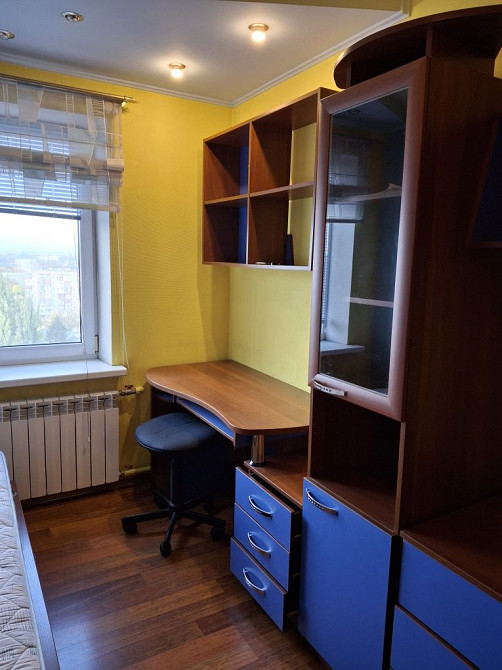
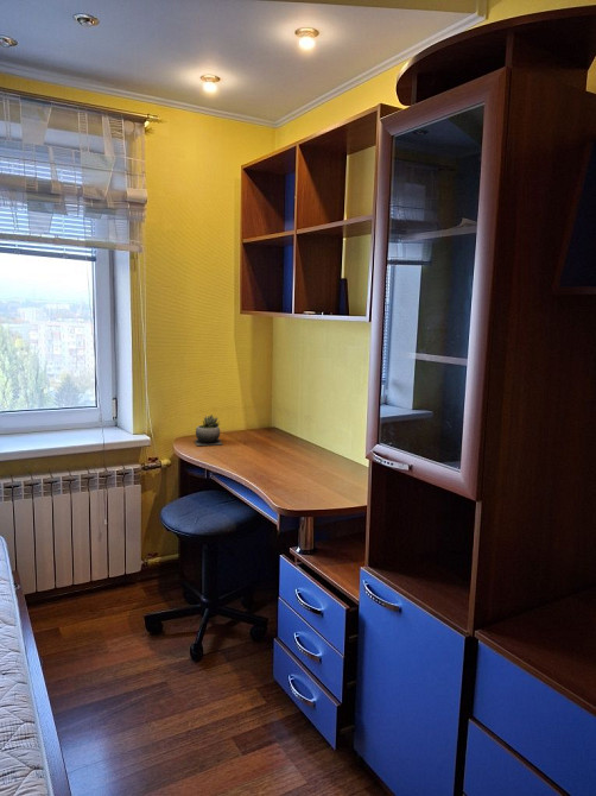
+ succulent plant [194,413,223,447]
